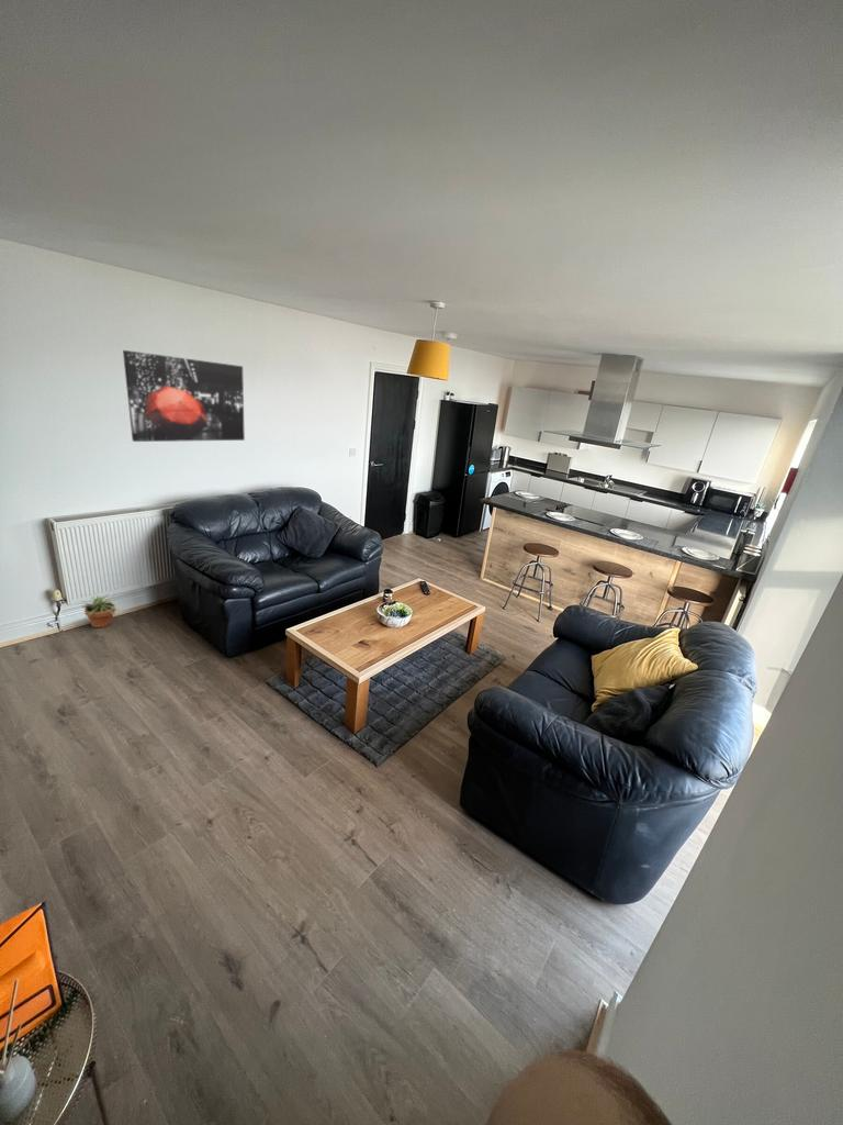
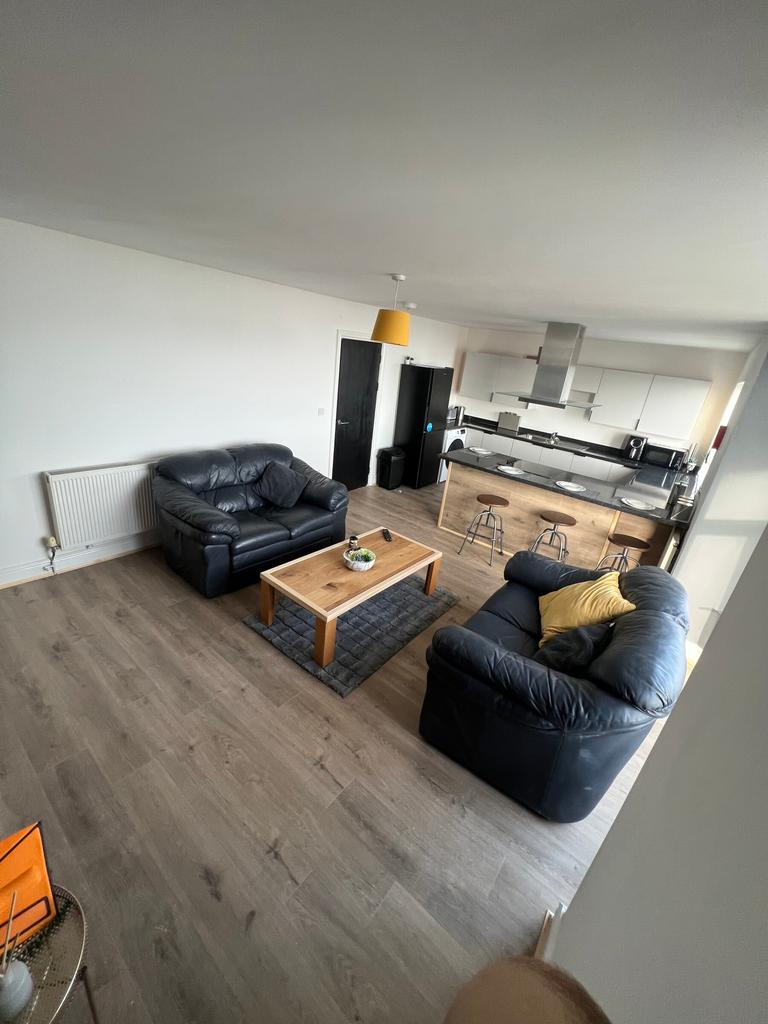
- wall art [122,349,246,443]
- potted plant [80,593,120,628]
